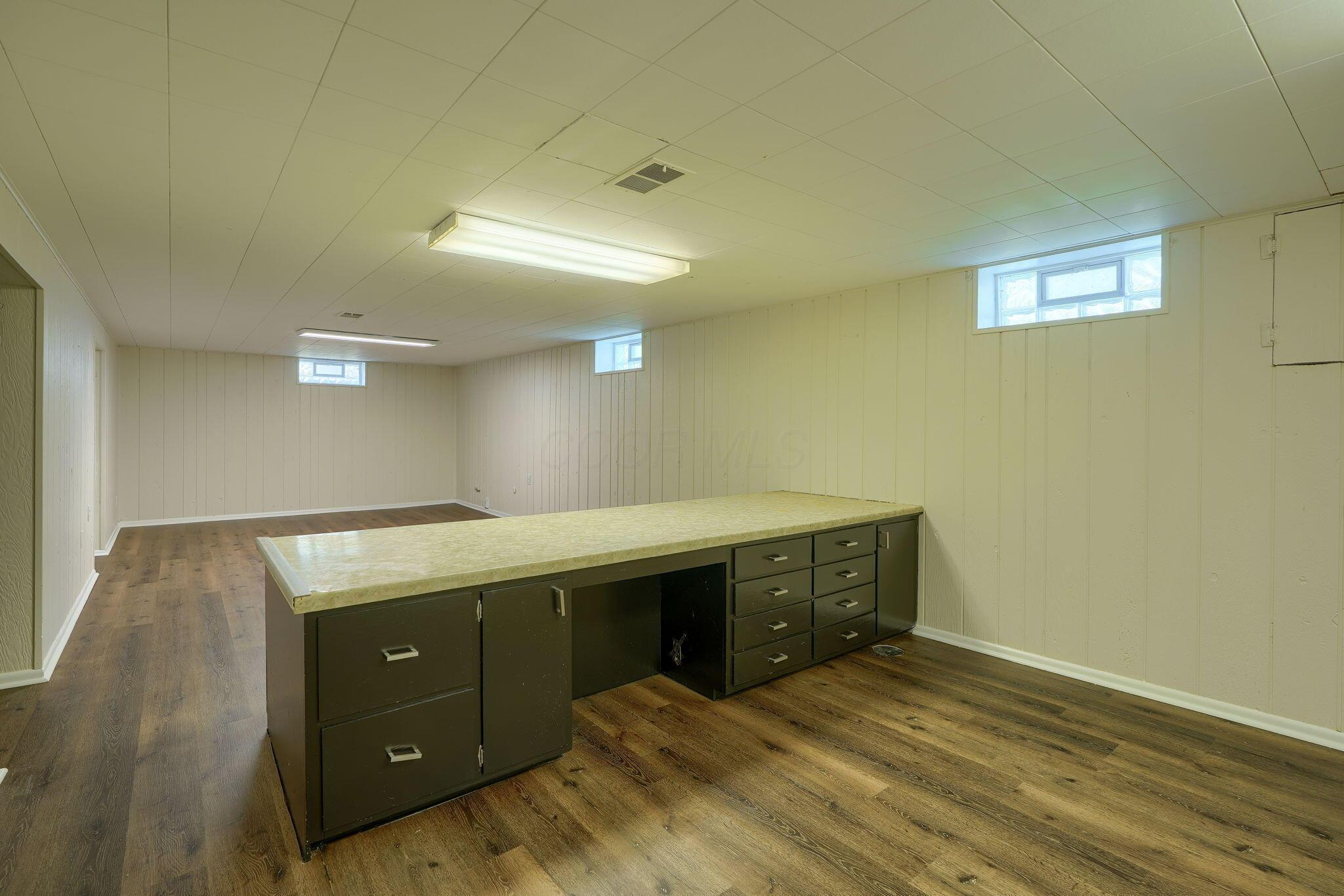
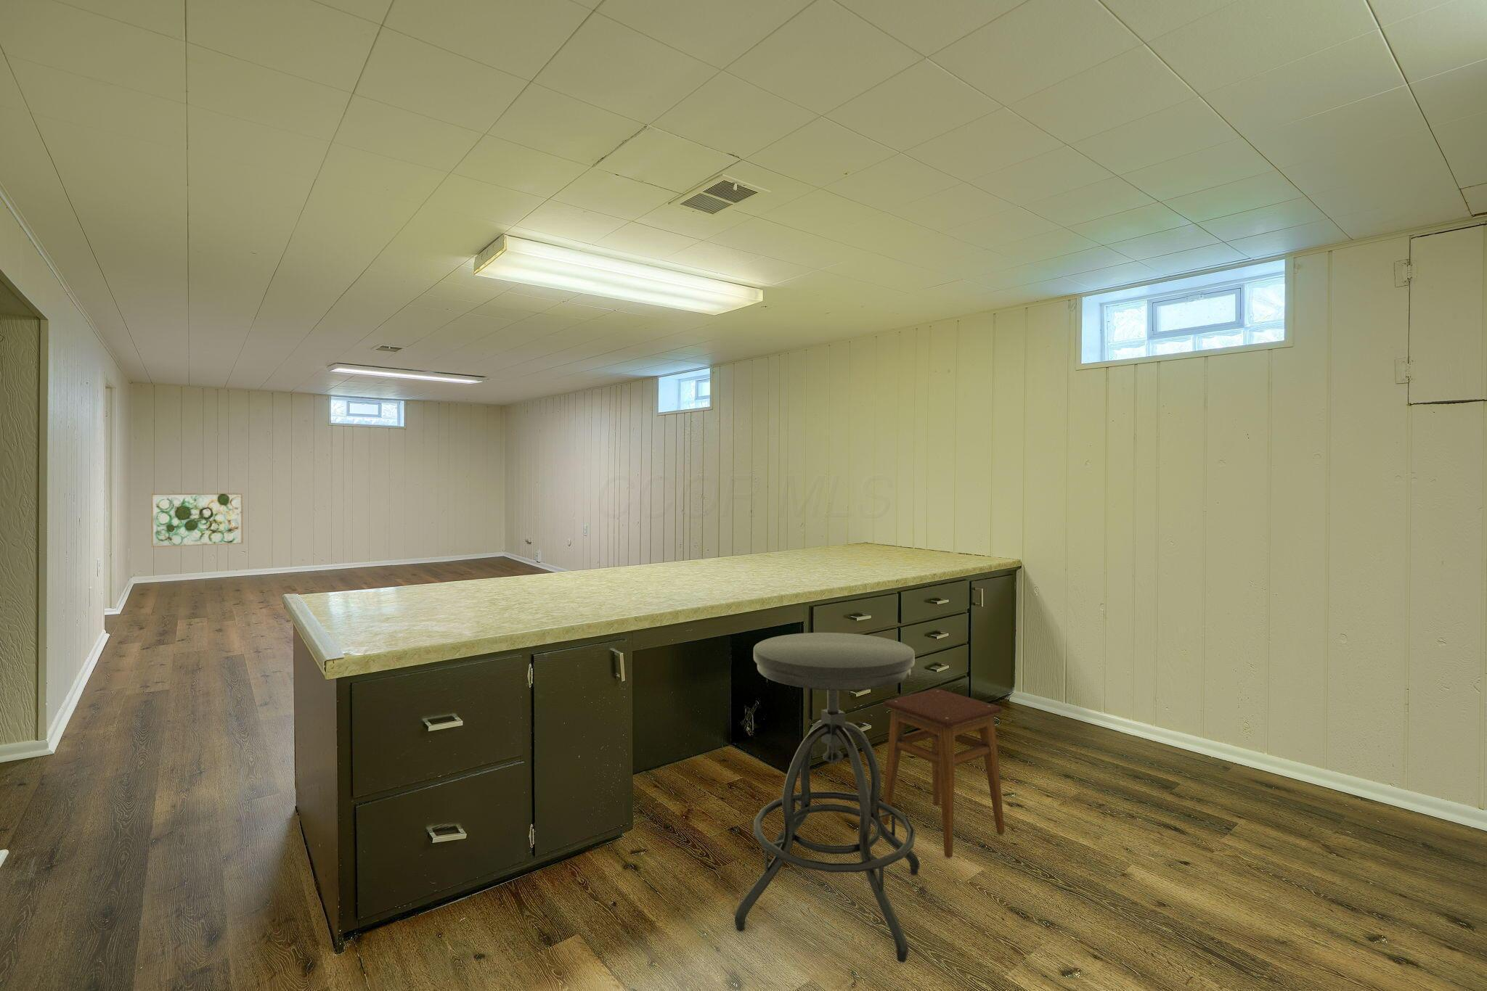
+ wall art [150,492,245,547]
+ stool [734,632,919,962]
+ stool [882,688,1005,858]
